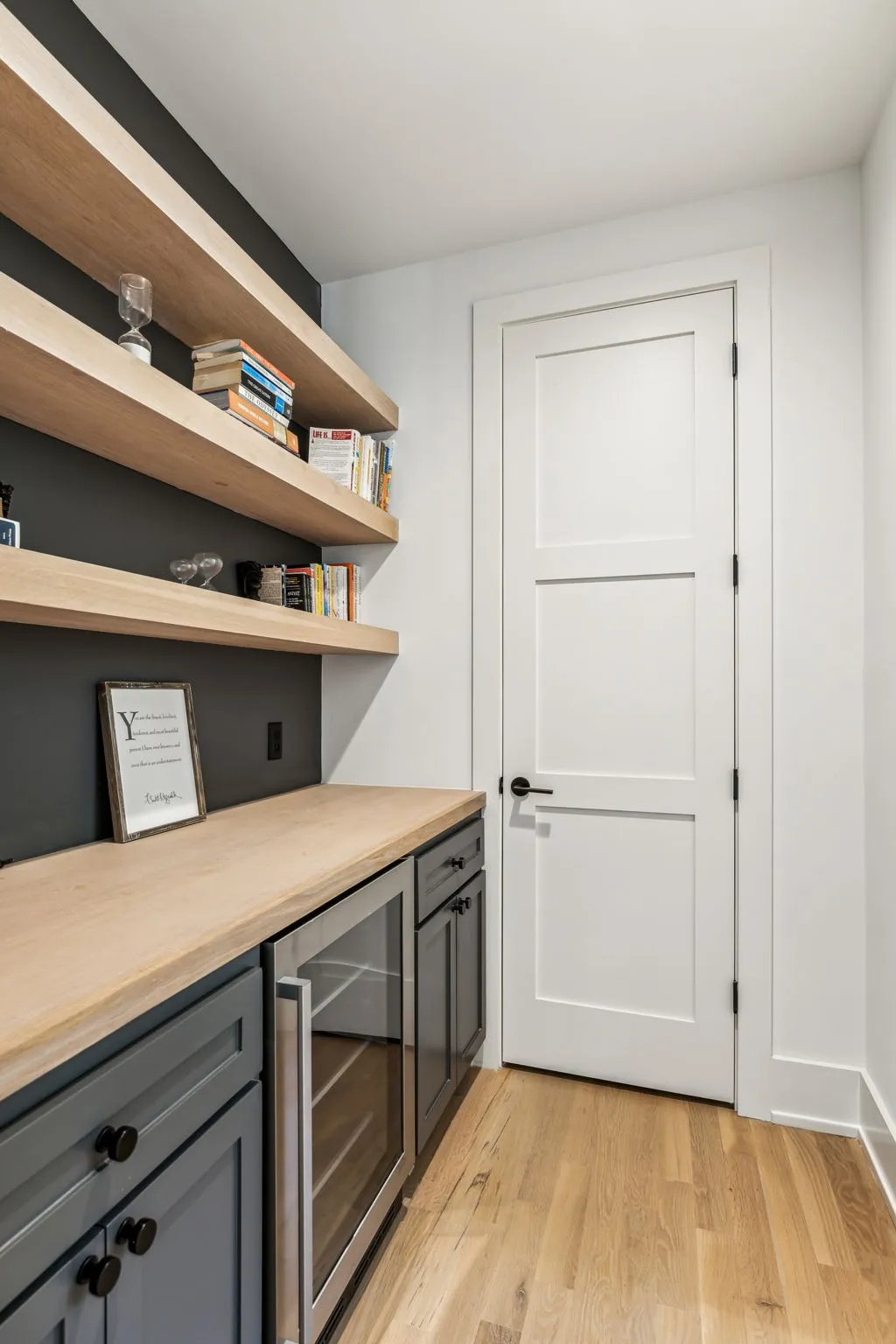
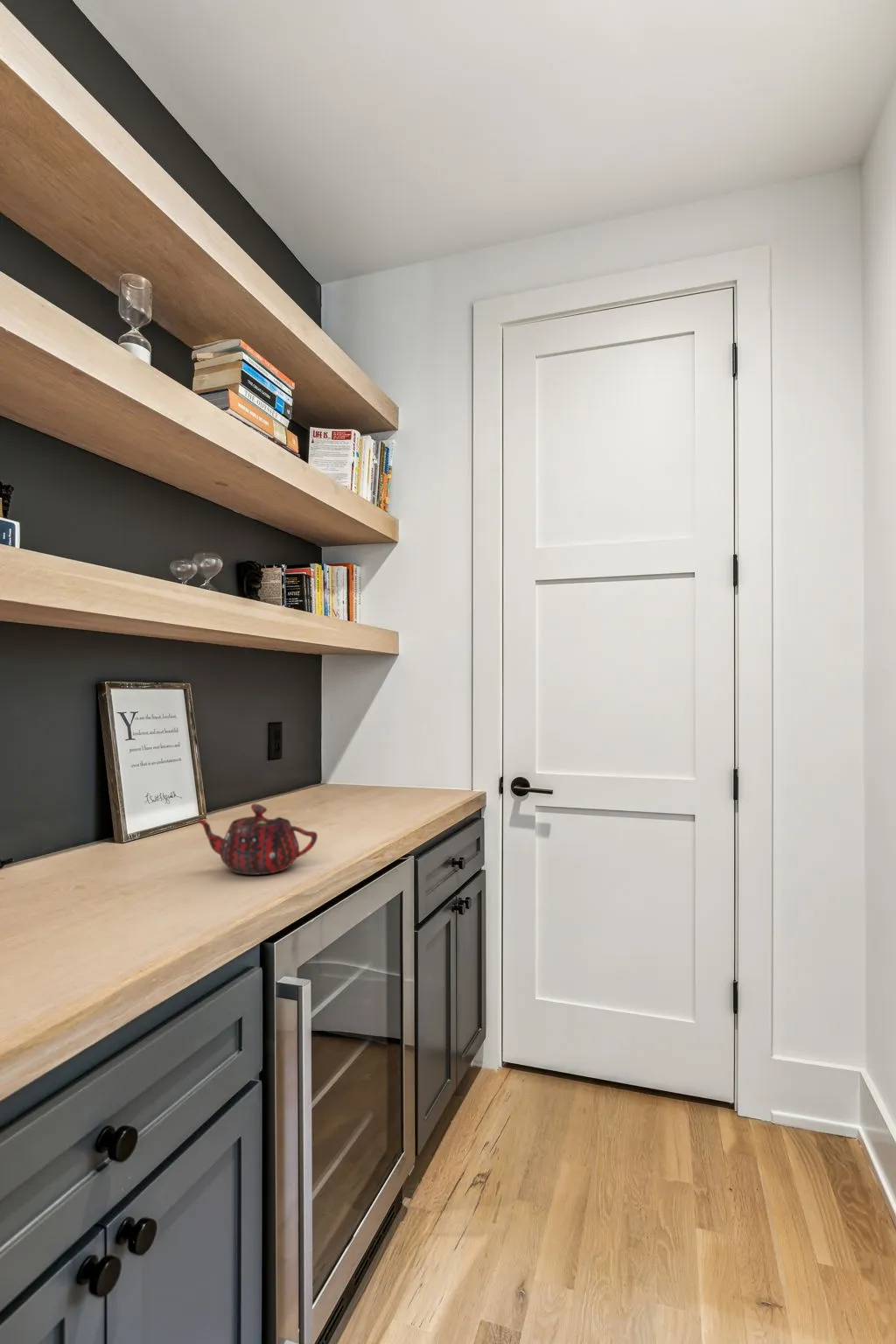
+ teapot [195,802,318,876]
